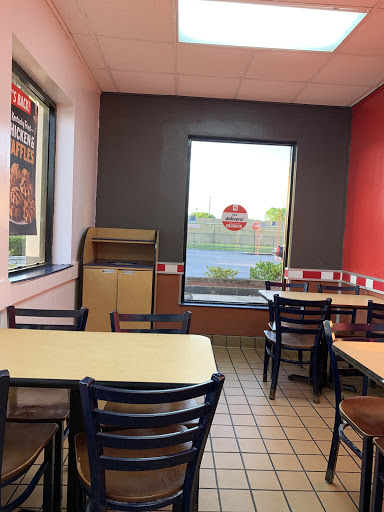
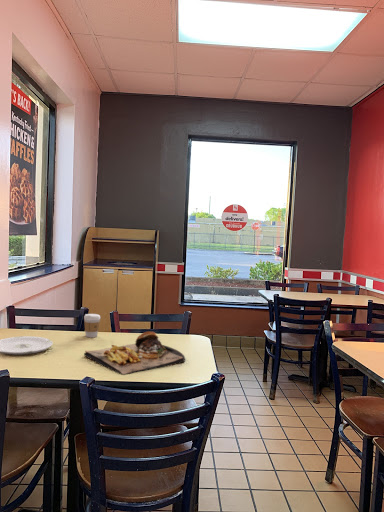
+ coffee cup [83,313,101,338]
+ plate [0,335,54,356]
+ food tray [83,331,186,376]
